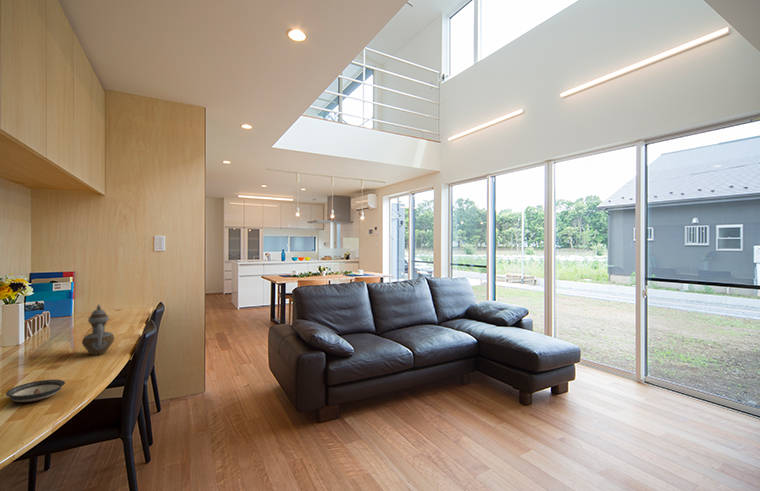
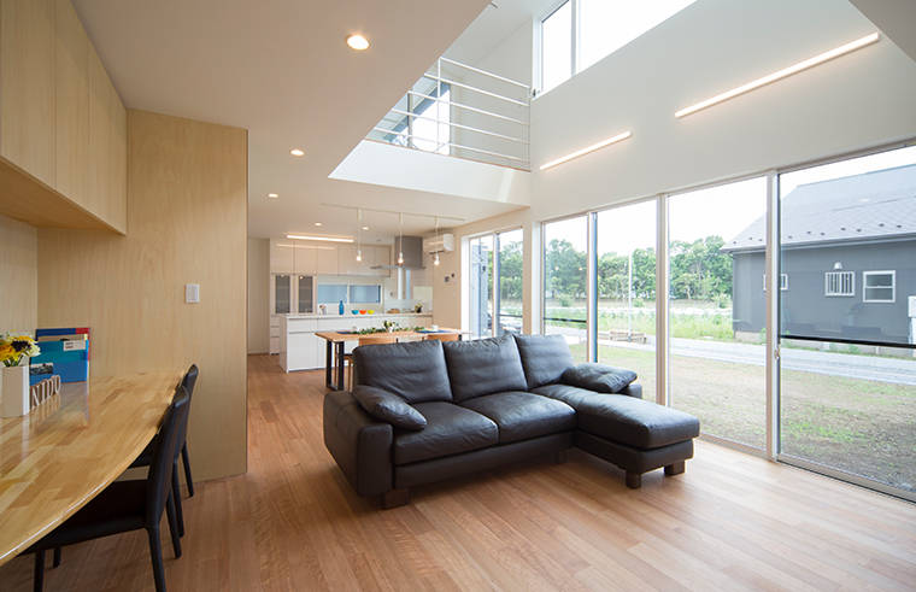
- saucer [5,379,66,403]
- teapot [81,303,115,357]
